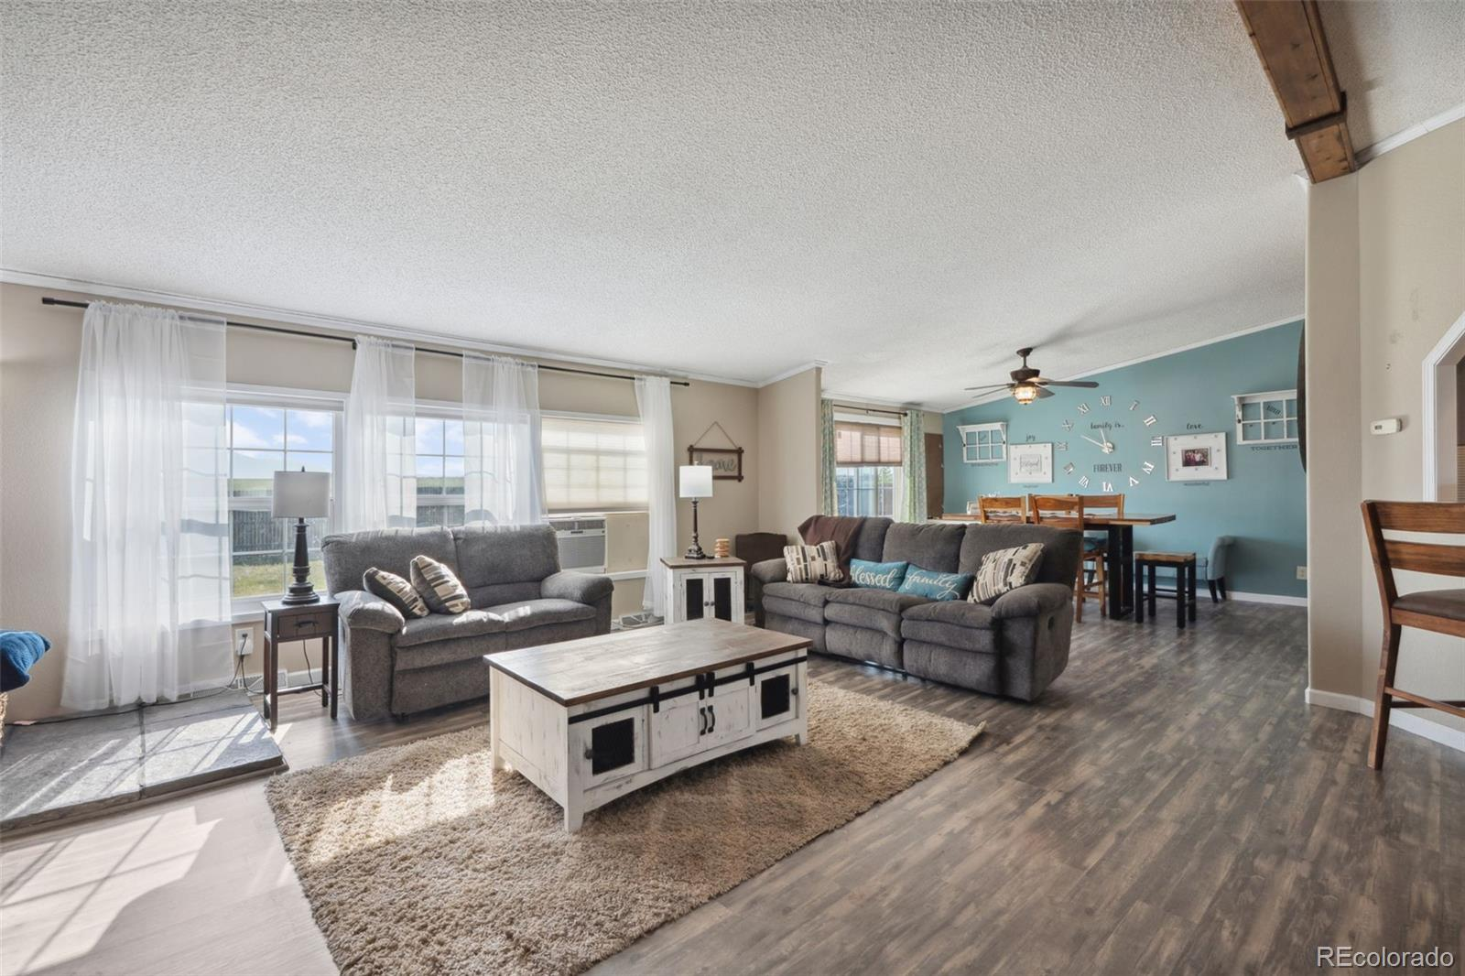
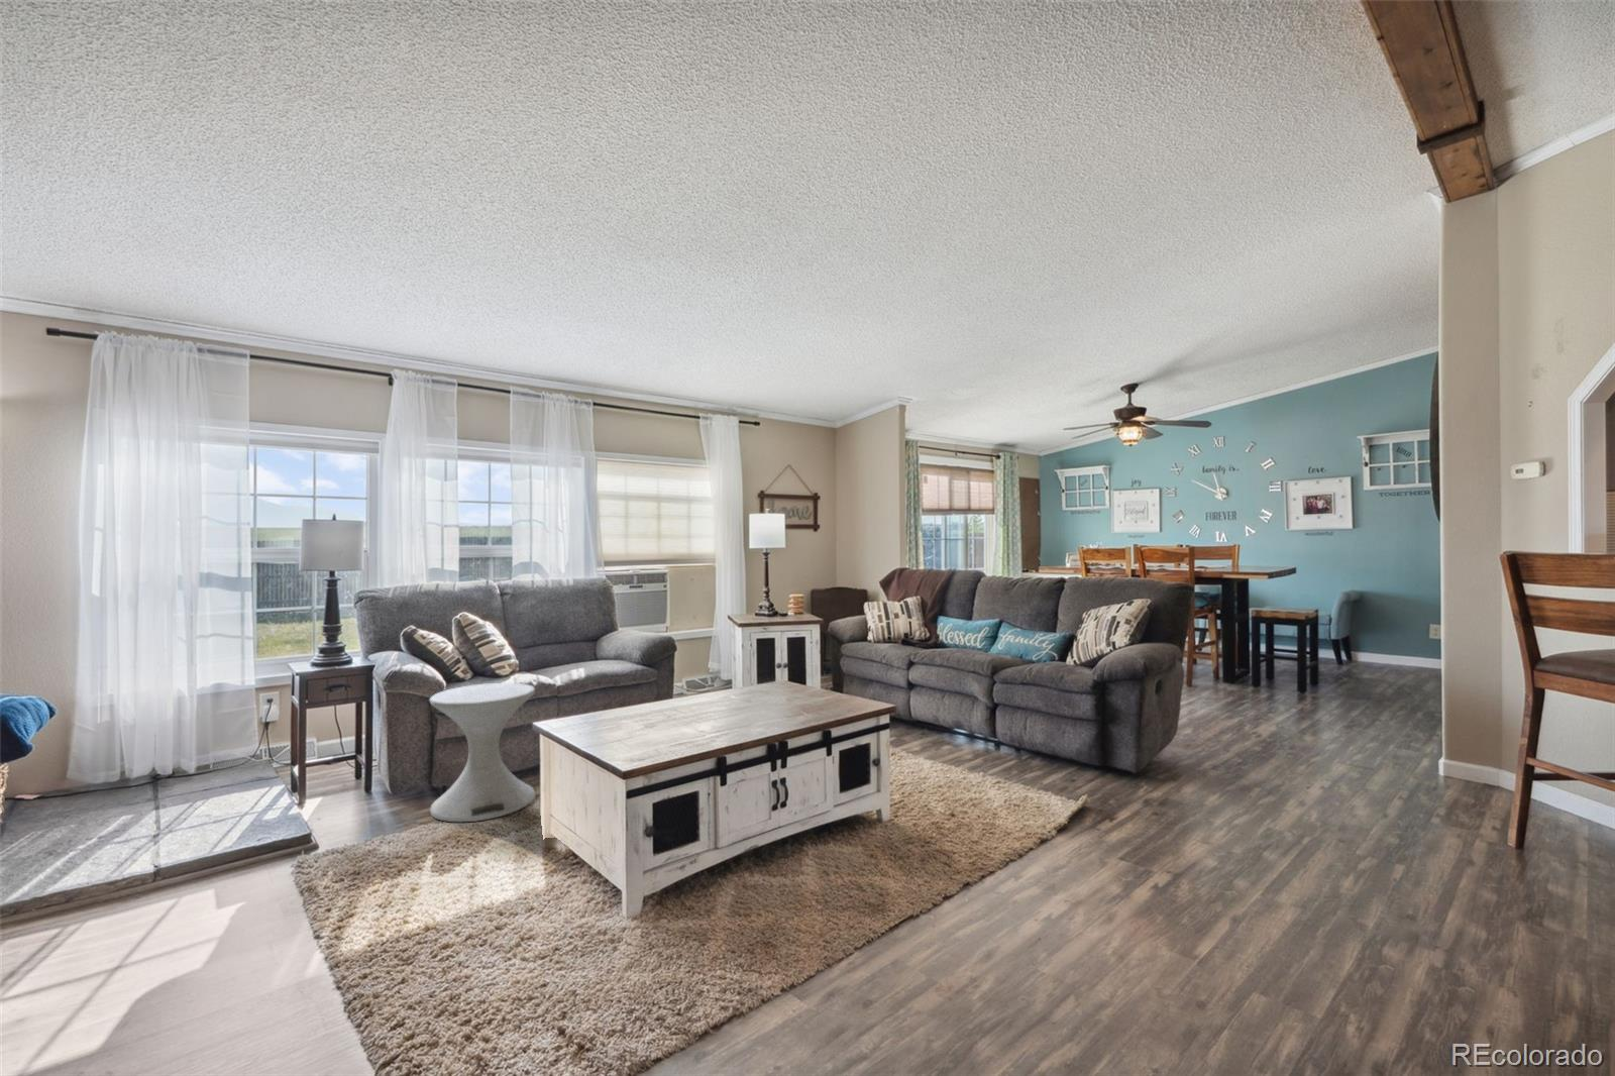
+ side table [427,682,536,823]
